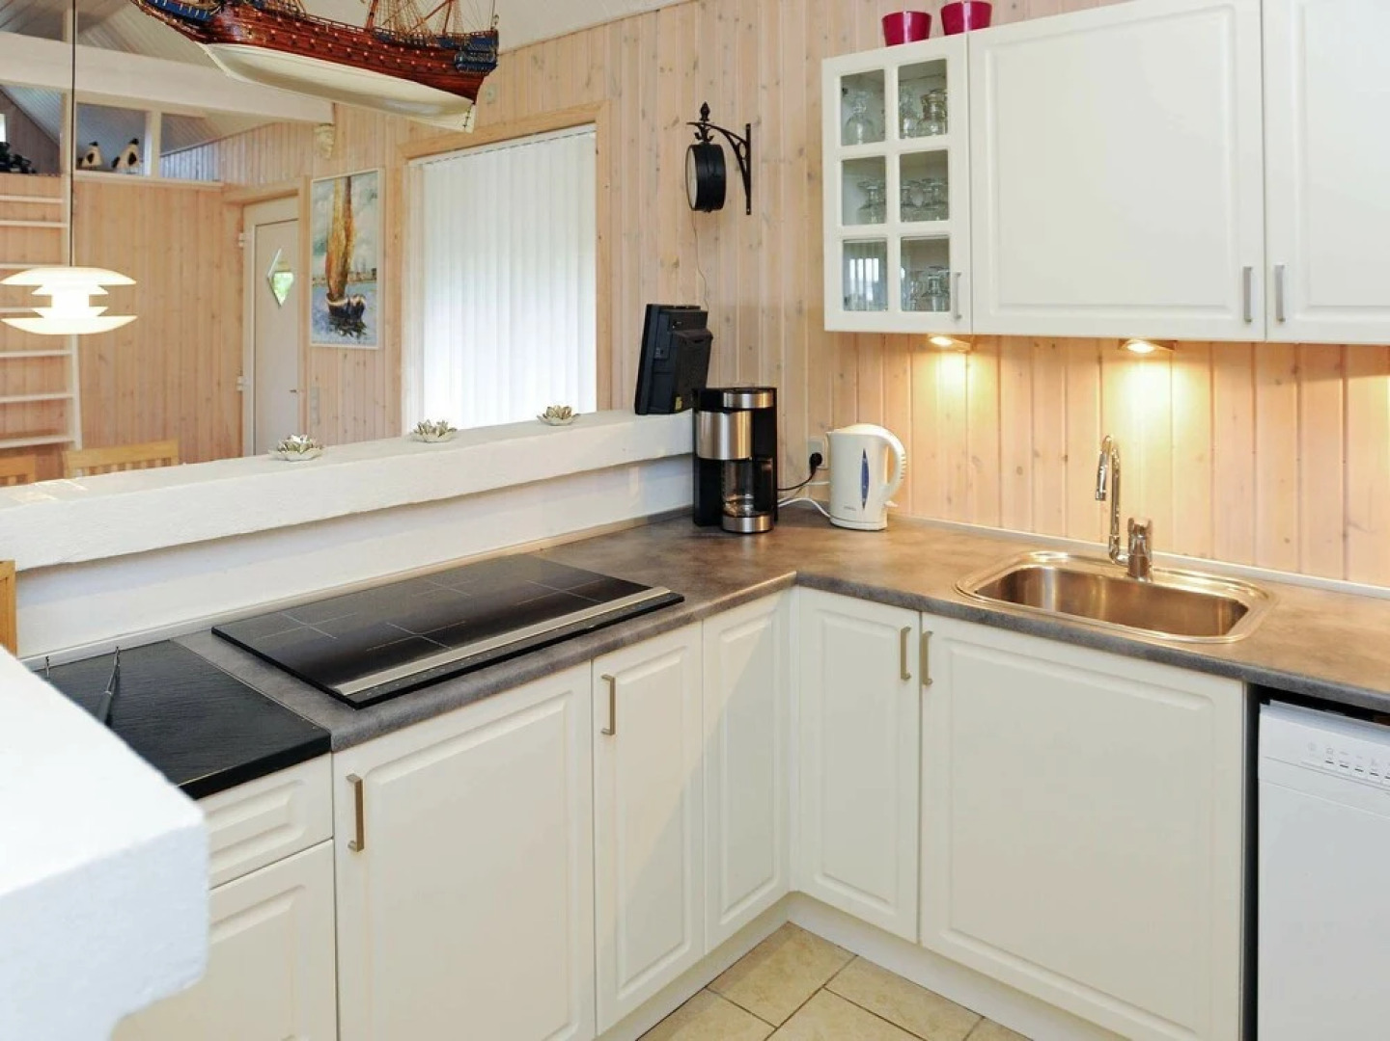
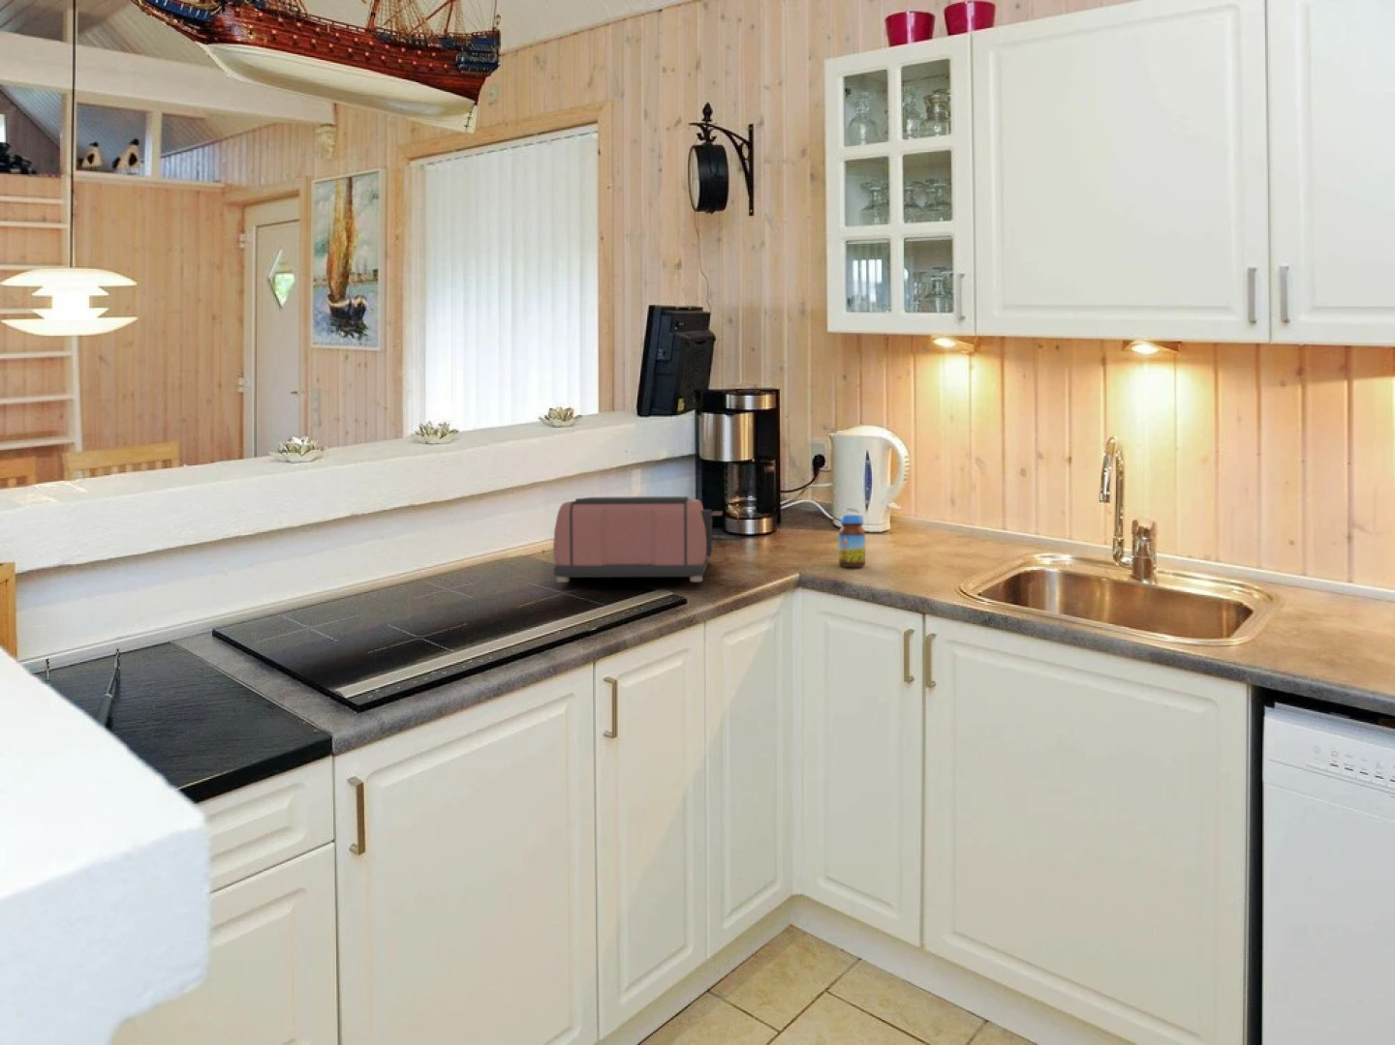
+ jar [838,514,866,568]
+ toaster [553,495,724,584]
